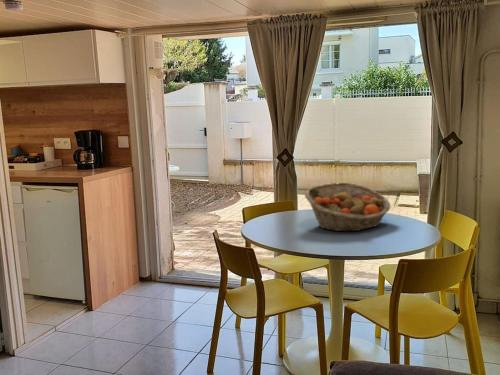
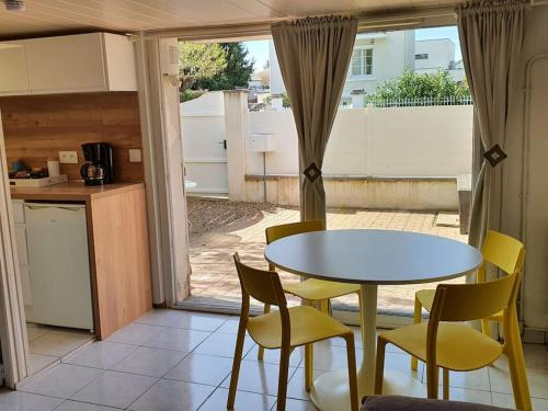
- fruit basket [304,182,391,232]
